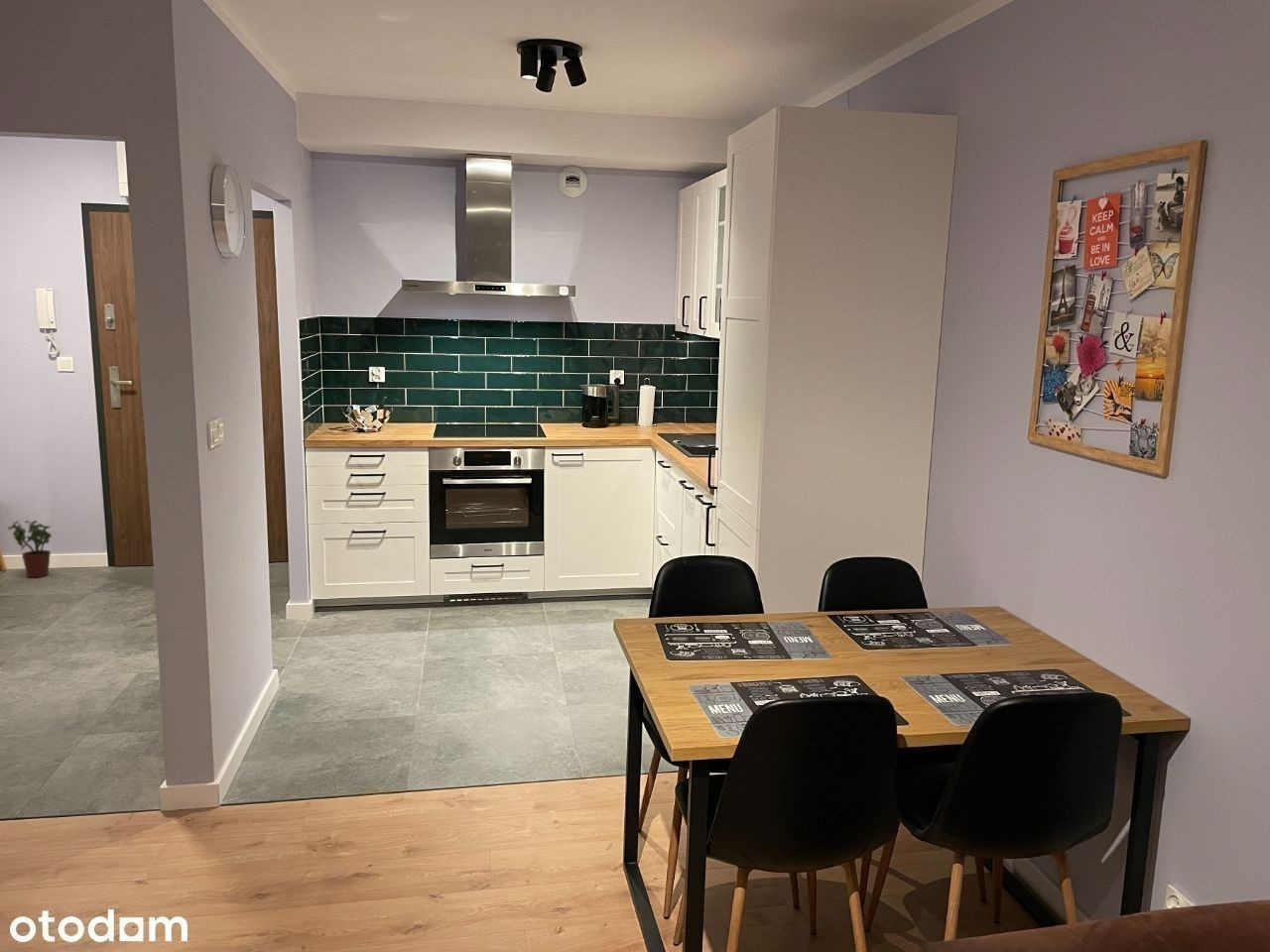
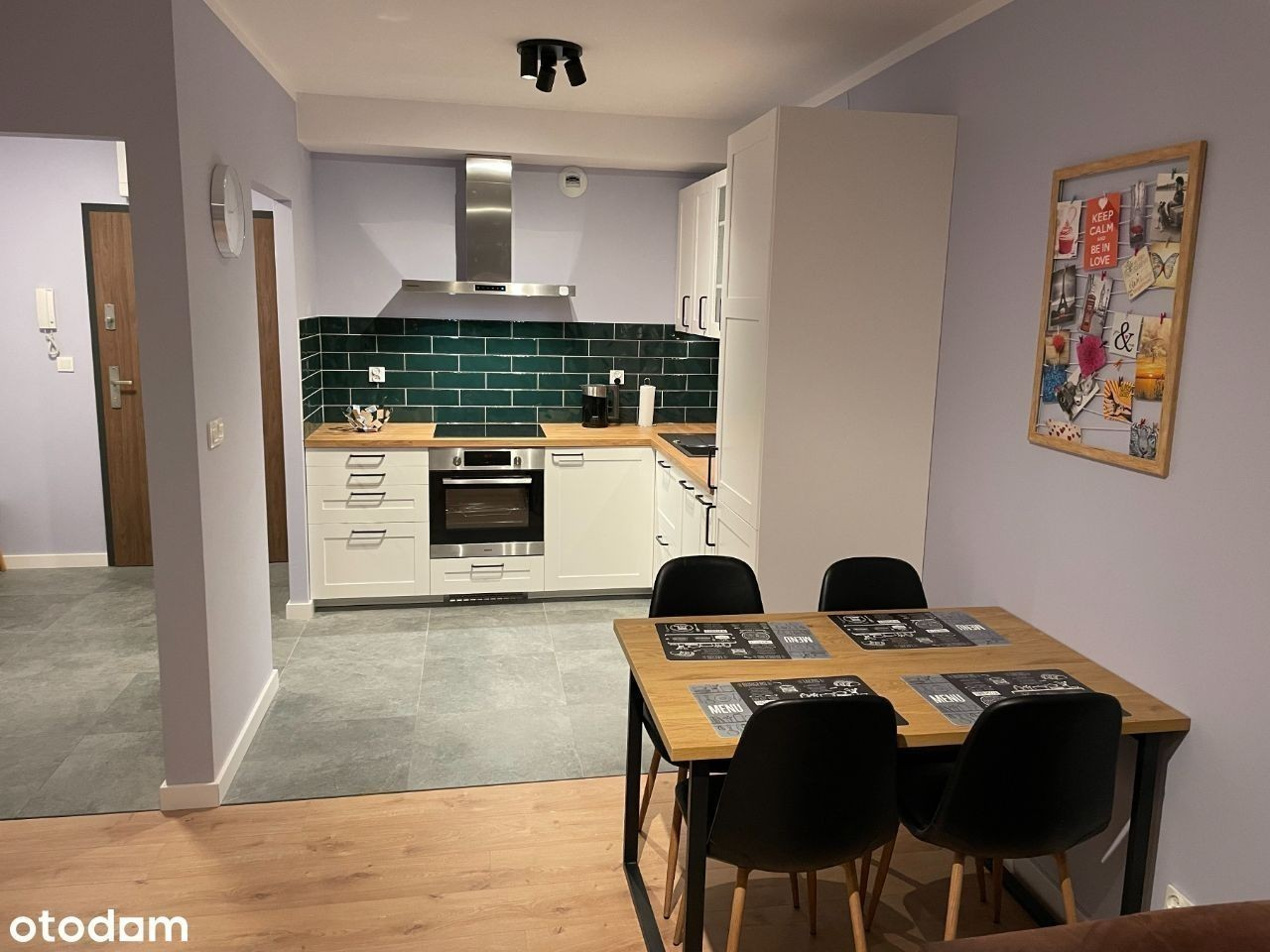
- potted plant [7,520,53,578]
